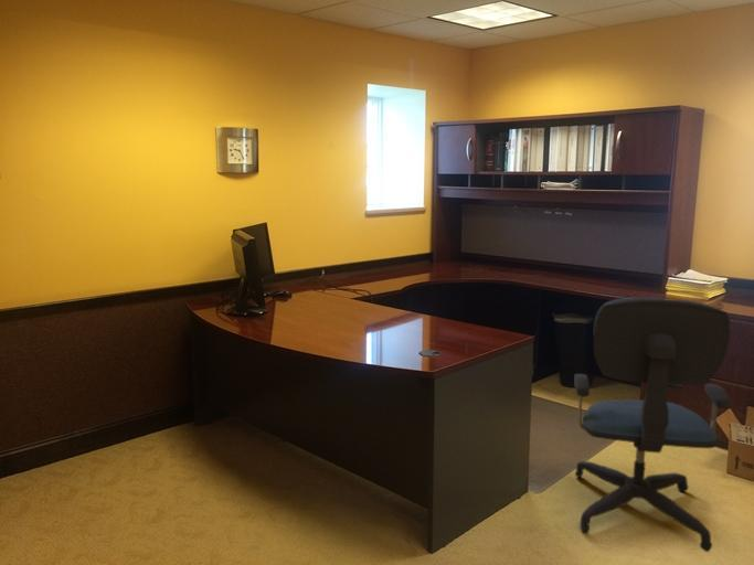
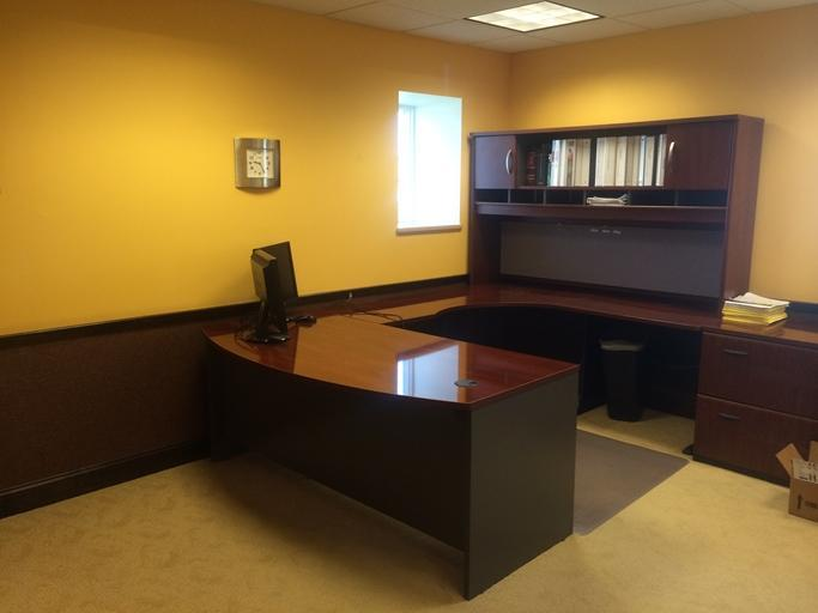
- office chair [573,297,731,553]
